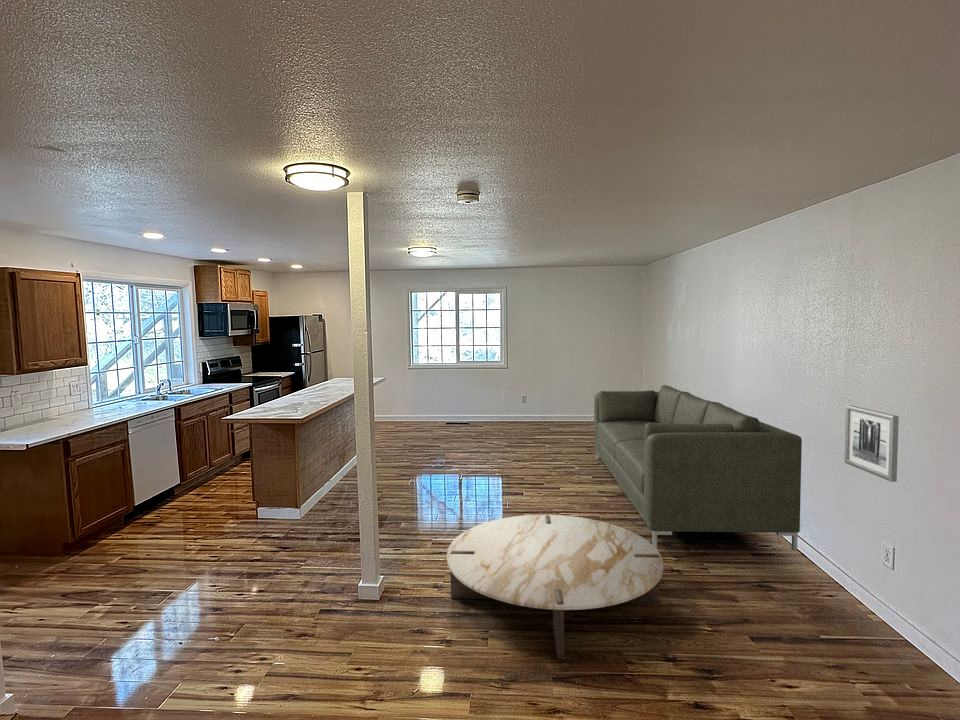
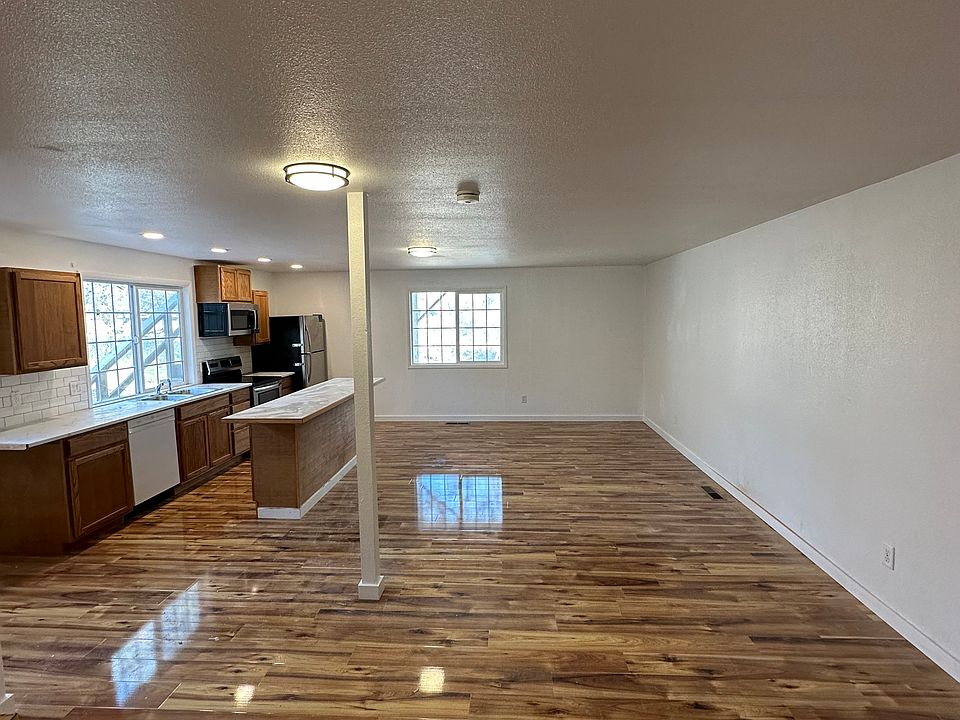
- wall art [844,404,900,483]
- sofa [593,384,803,552]
- coffee table [446,514,664,660]
